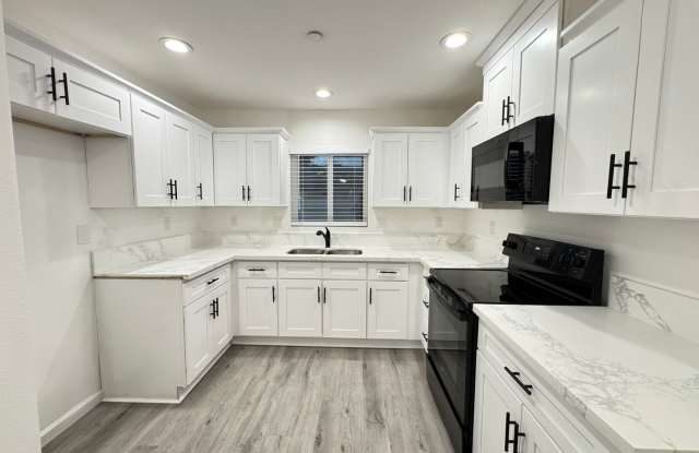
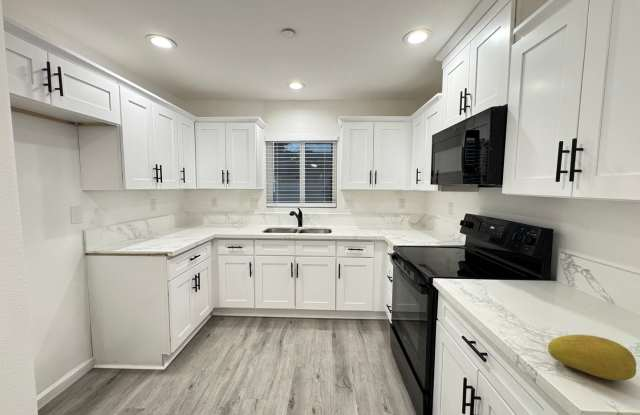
+ fruit [547,334,637,382]
